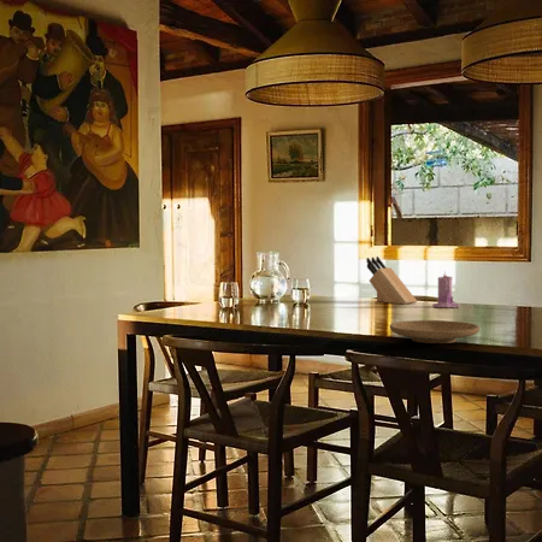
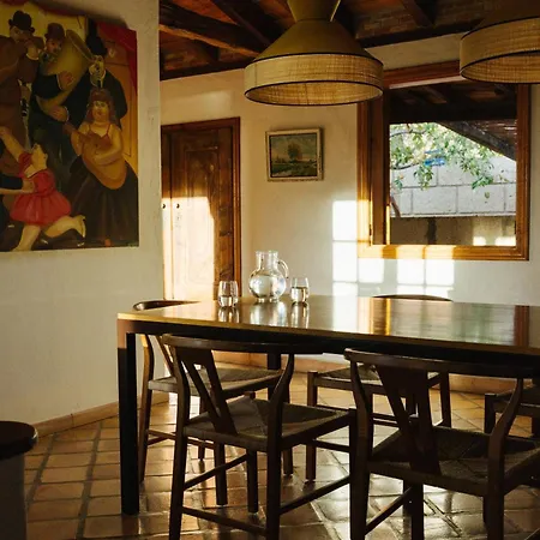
- knife block [365,255,418,305]
- candle [431,270,460,308]
- plate [389,319,481,344]
